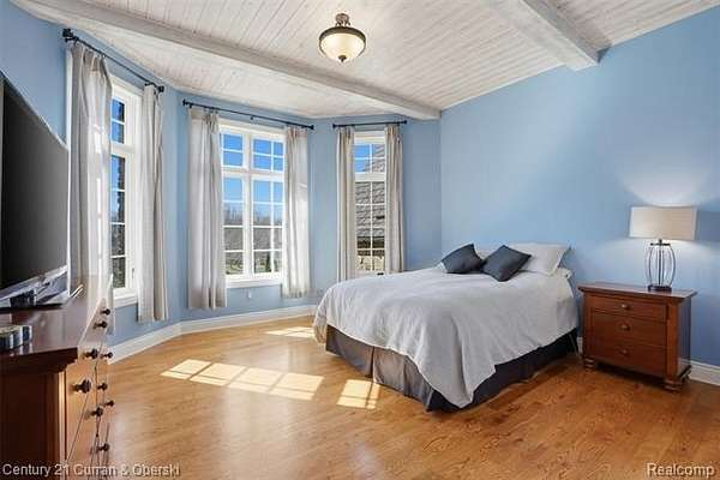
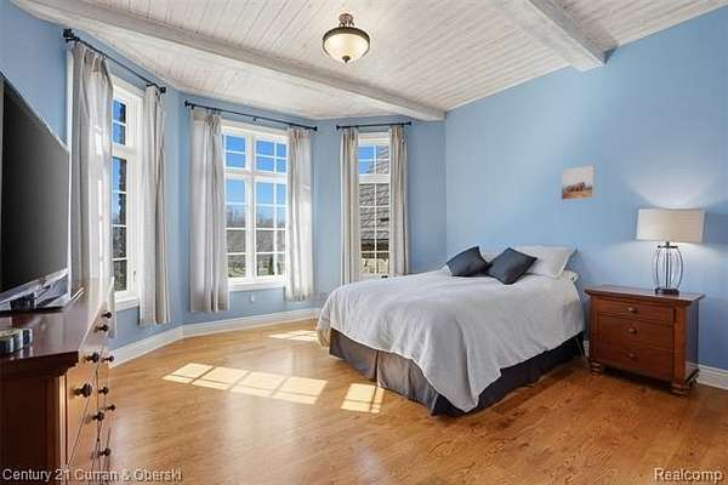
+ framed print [561,165,596,201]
